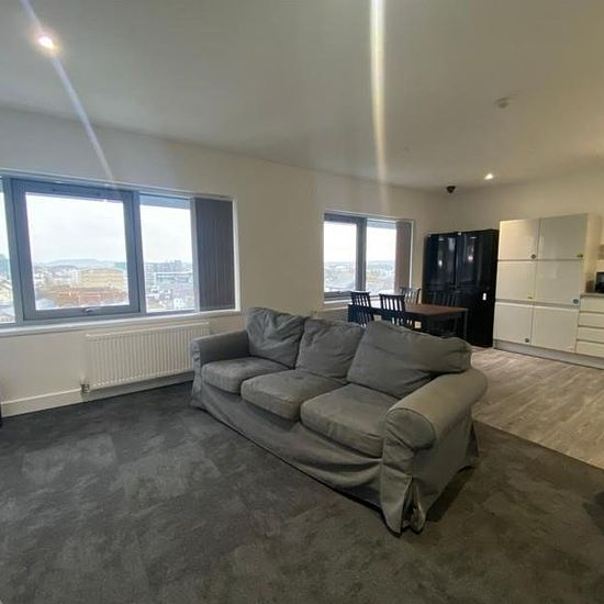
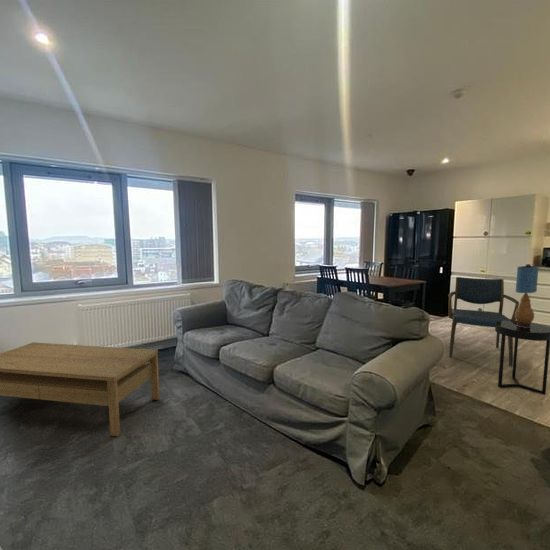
+ table lamp [515,263,540,328]
+ armchair [447,276,520,367]
+ coffee table [0,341,161,437]
+ side table [494,320,550,396]
